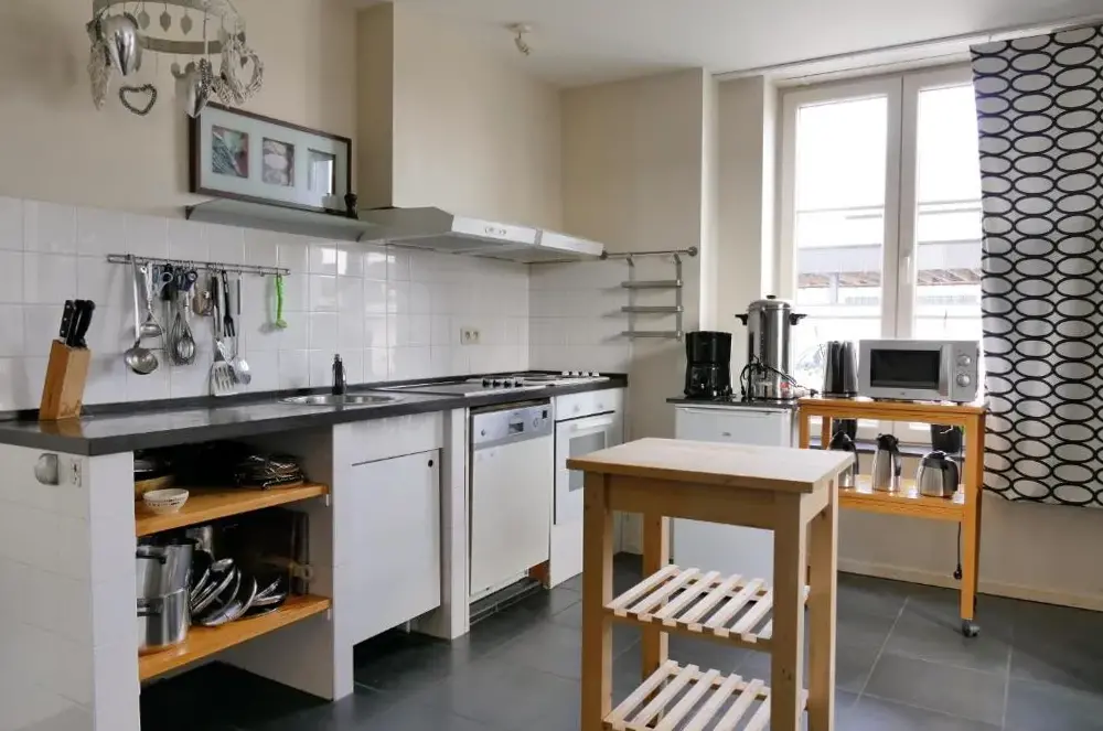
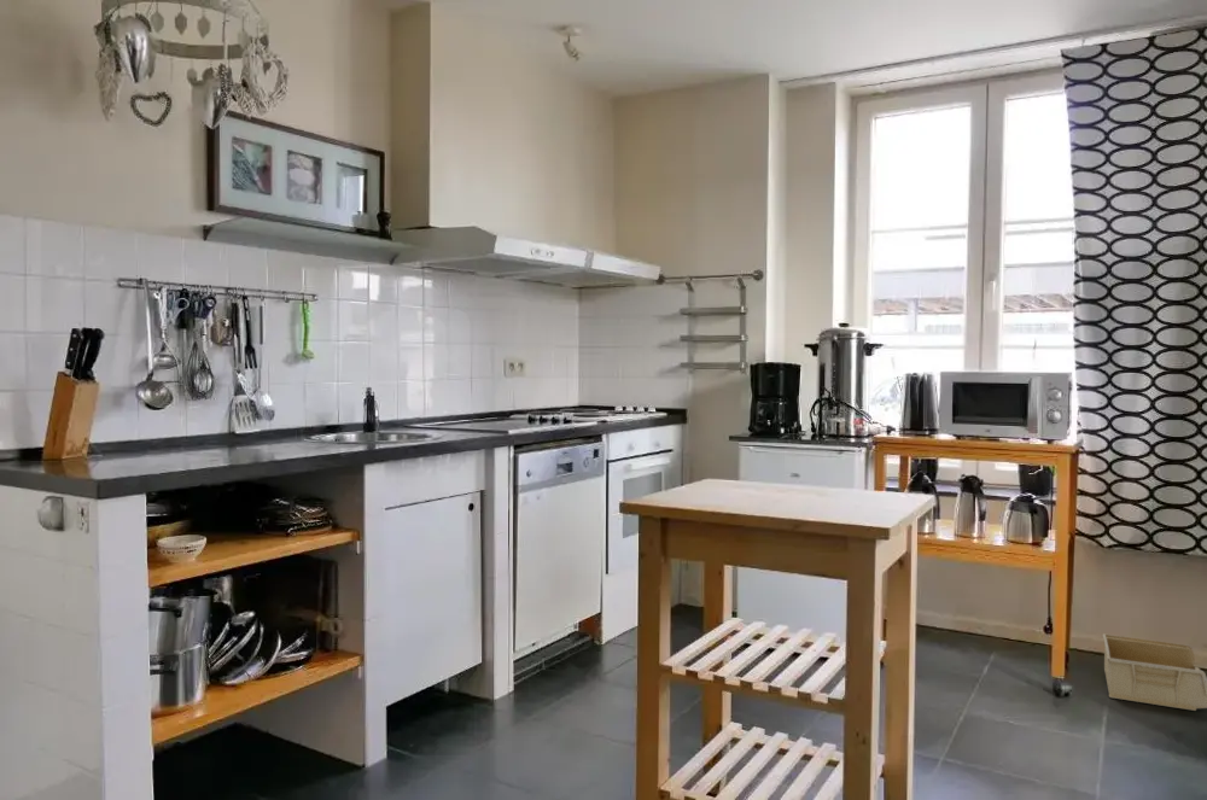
+ storage bin [1102,632,1207,712]
